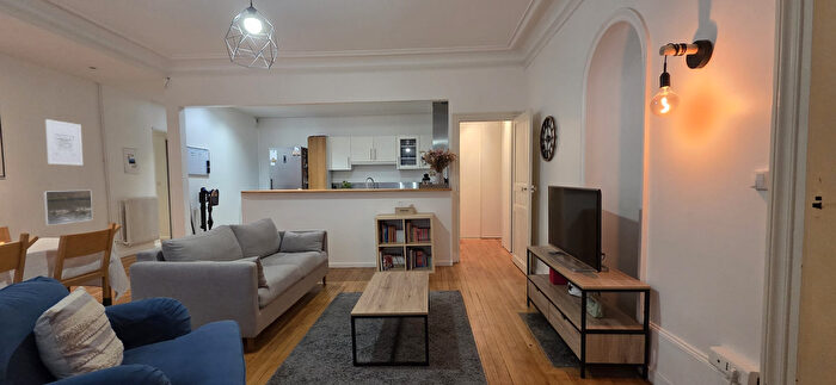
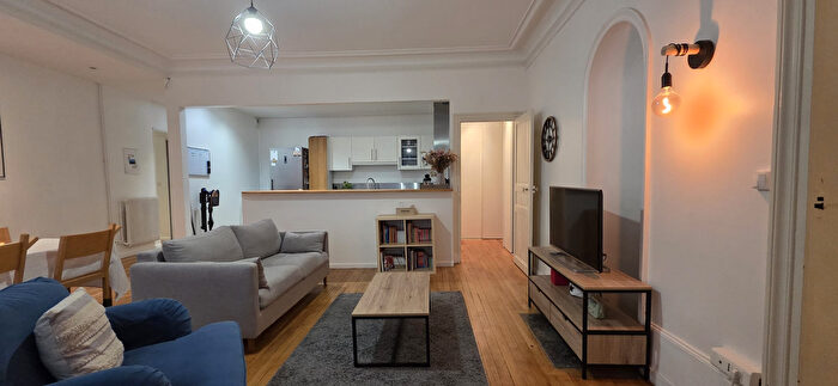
- wall art [44,118,84,167]
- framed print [42,188,94,226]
